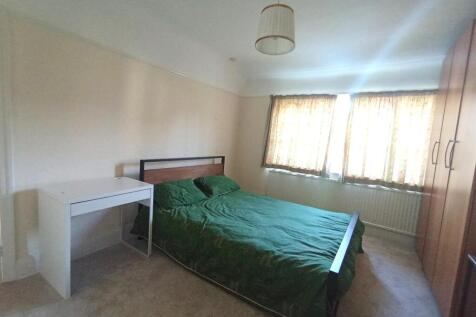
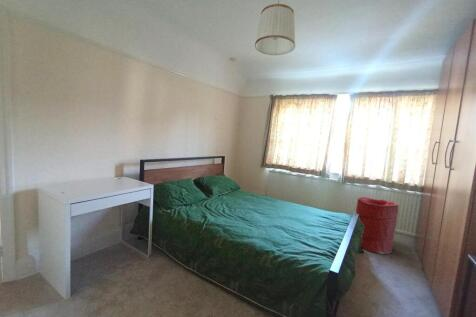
+ laundry hamper [355,196,400,255]
